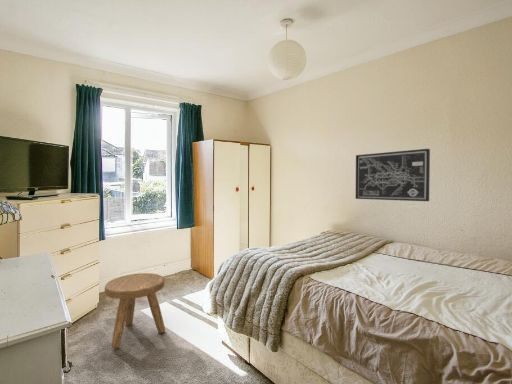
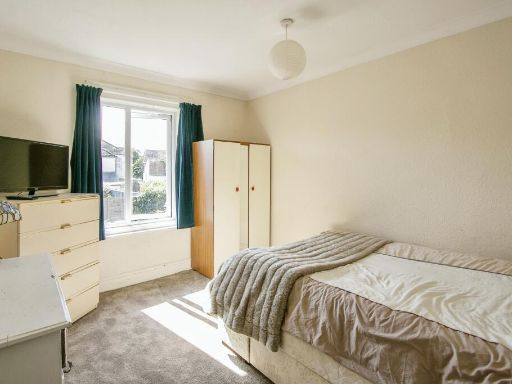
- wall art [355,148,431,202]
- stool [104,272,166,349]
